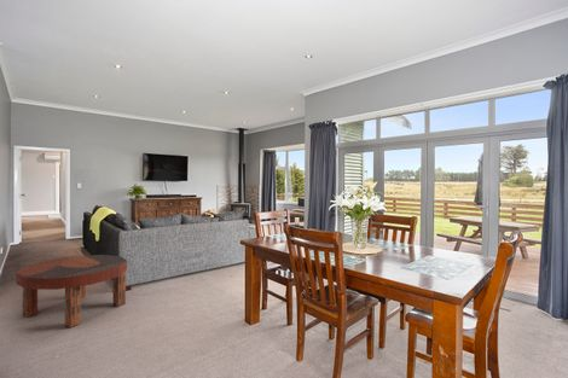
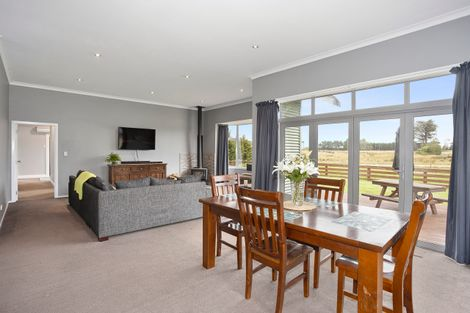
- coffee table [15,254,128,328]
